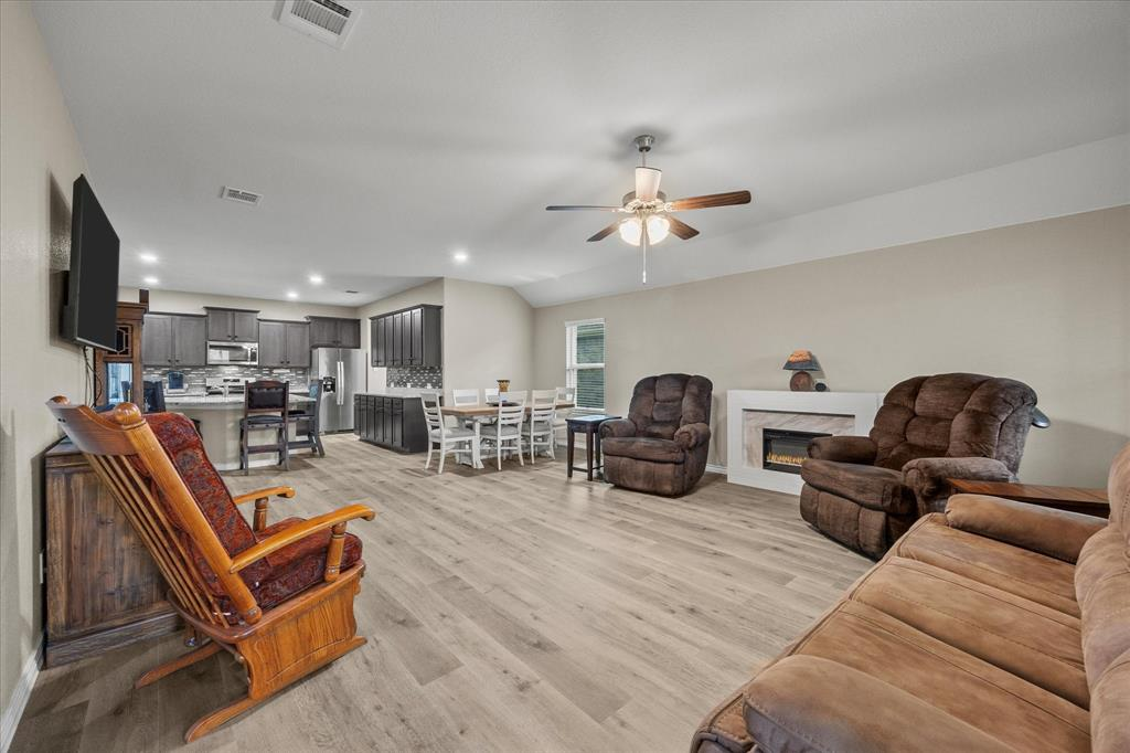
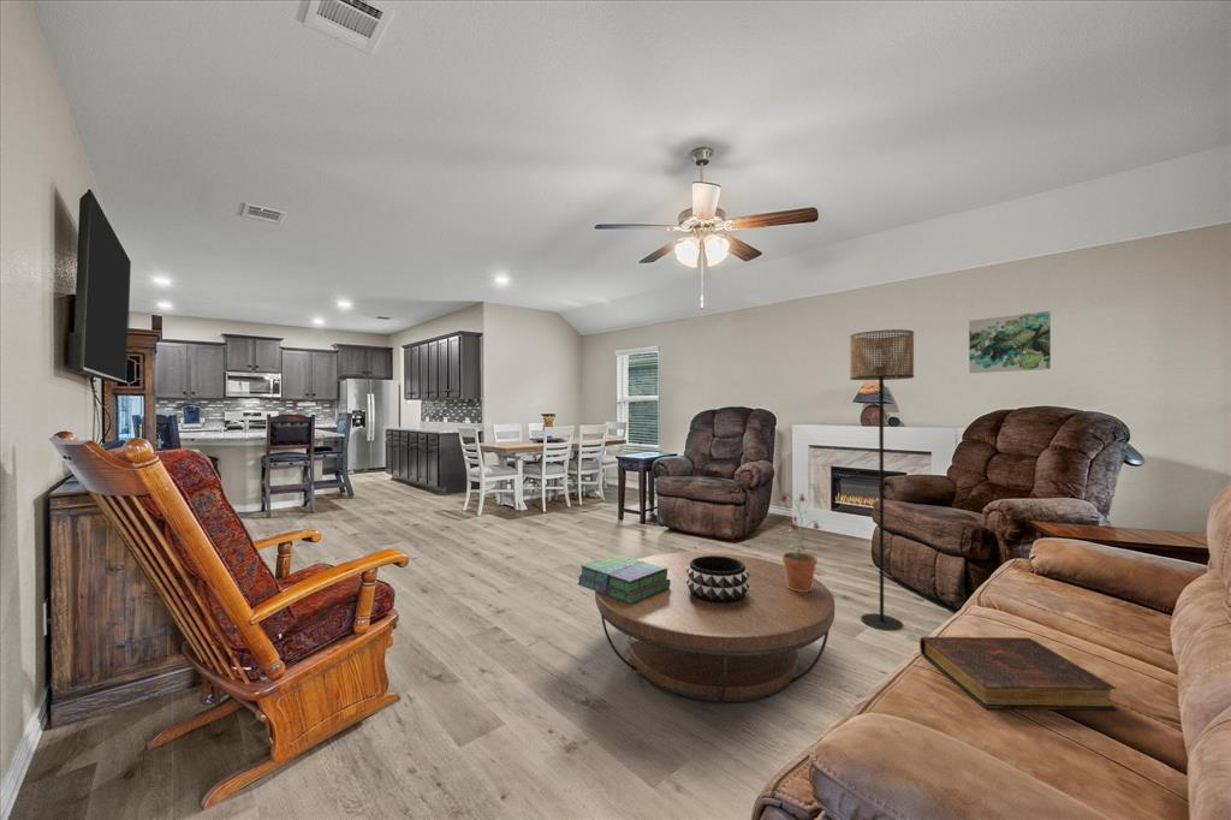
+ floor lamp [849,328,915,631]
+ potted plant [775,492,821,592]
+ decorative bowl [686,555,749,604]
+ wall art [968,310,1052,374]
+ coffee table [594,551,835,705]
+ stack of books [576,553,671,604]
+ book [918,636,1118,711]
